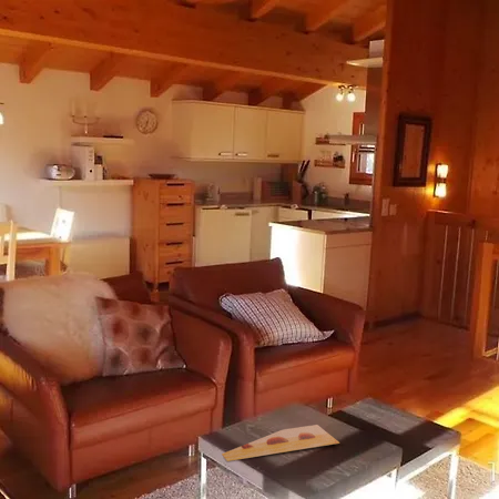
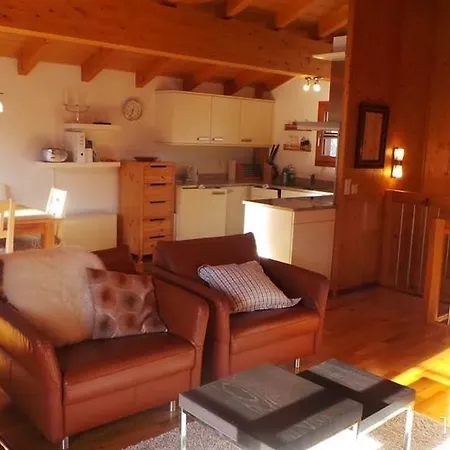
- painting [221,424,340,462]
